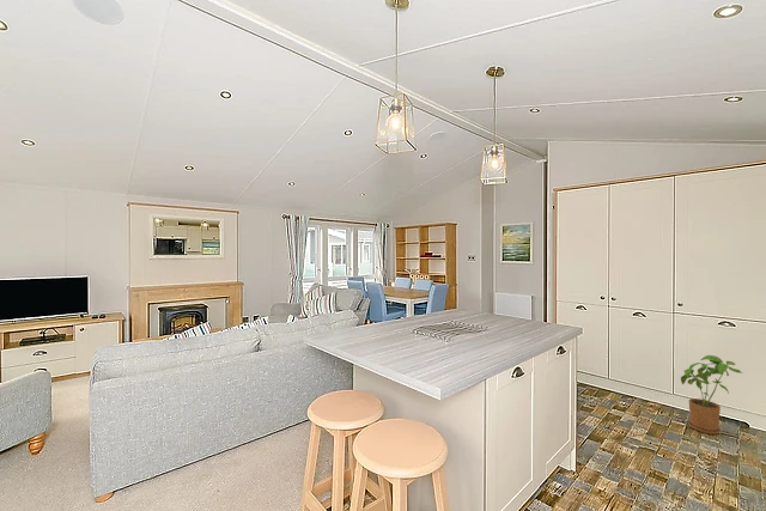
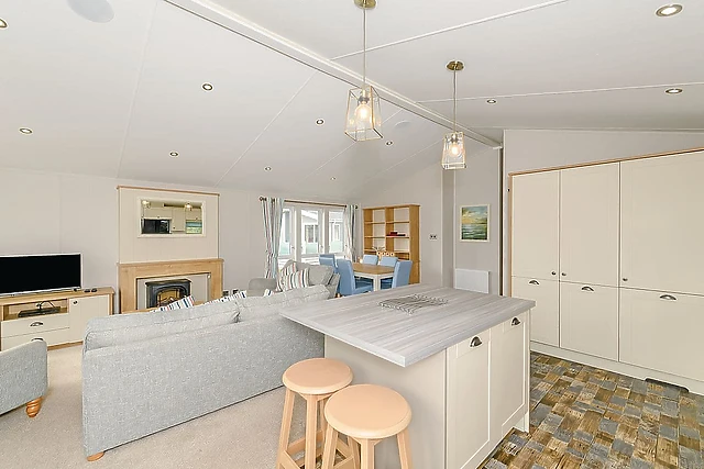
- house plant [680,354,743,436]
